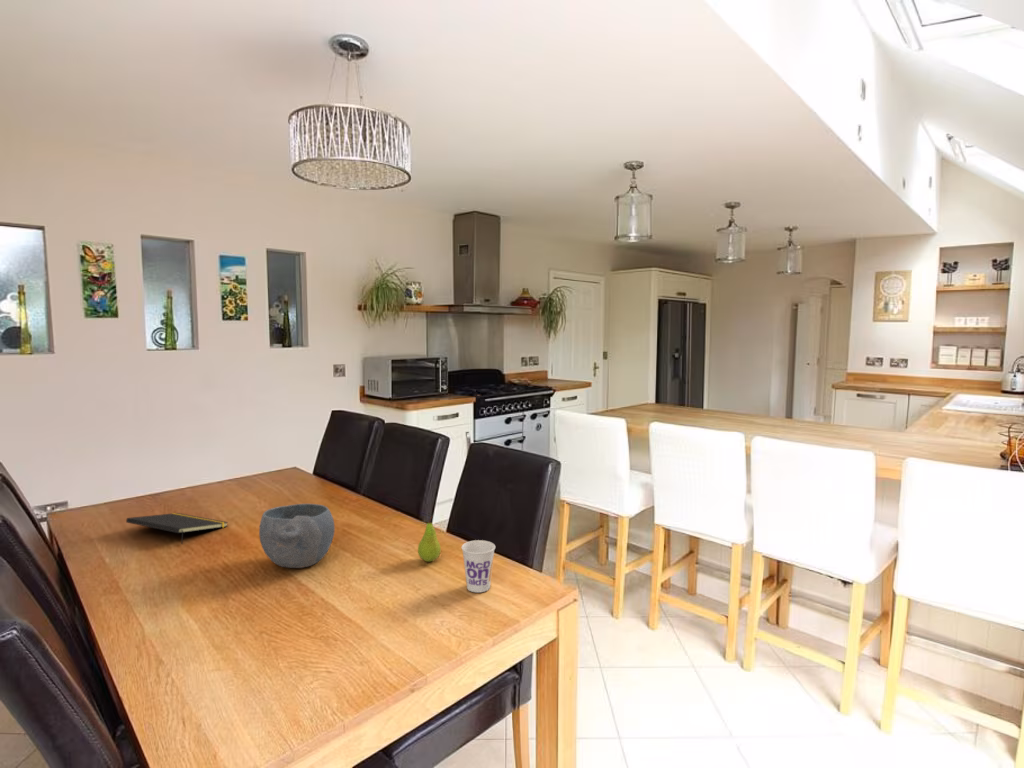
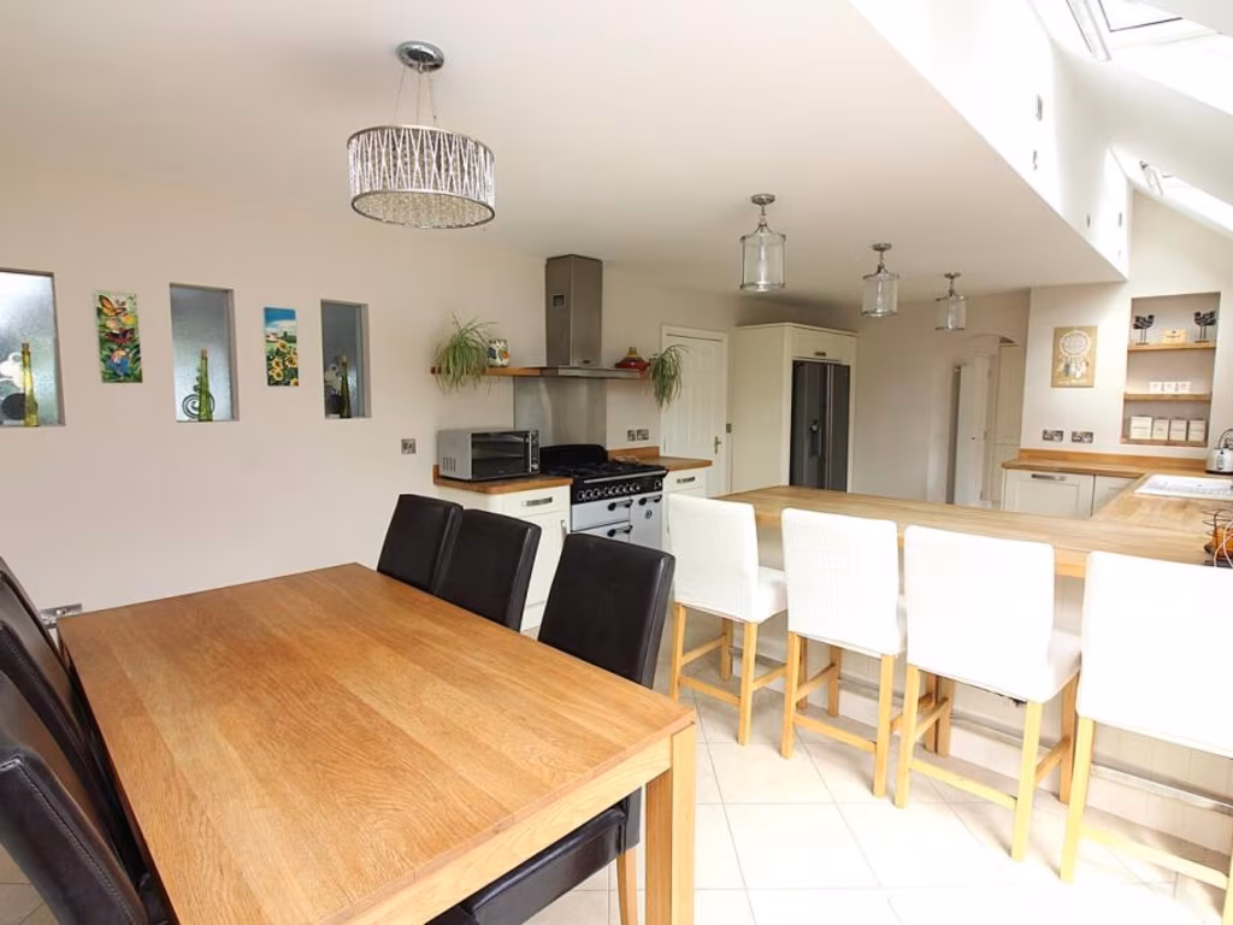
- cup [461,539,496,593]
- bowl [258,503,336,569]
- notepad [125,512,229,545]
- fruit [417,515,442,563]
